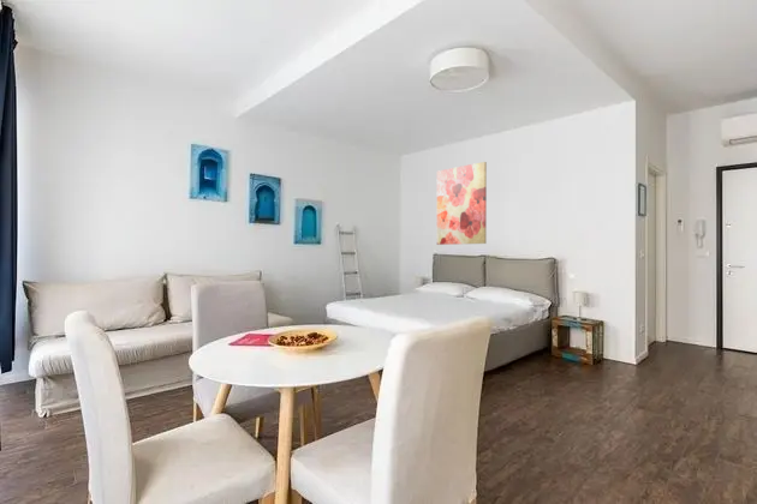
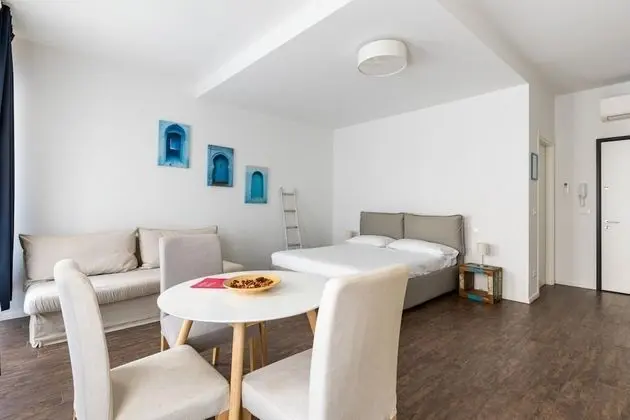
- wall art [436,161,488,246]
